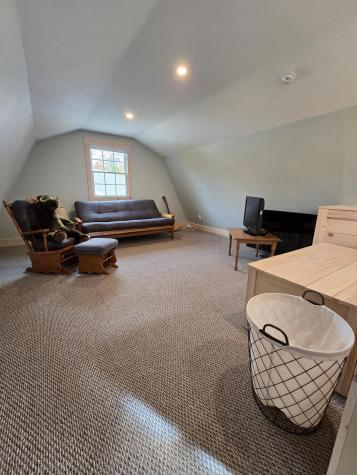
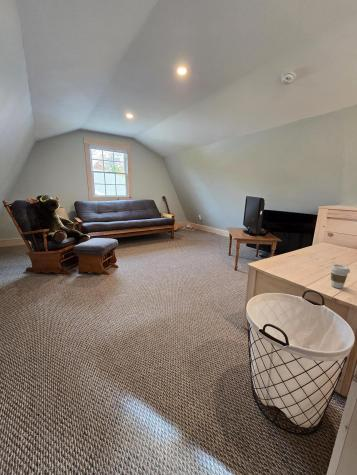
+ coffee cup [329,263,351,289]
